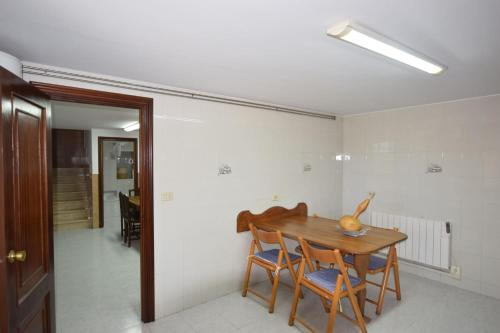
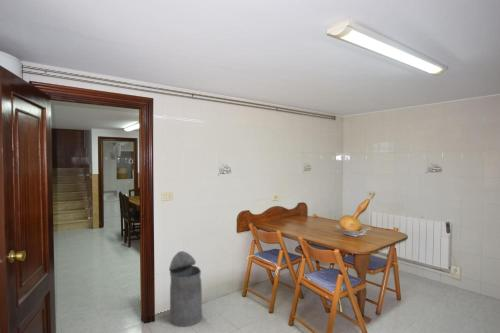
+ trash can [168,250,203,328]
